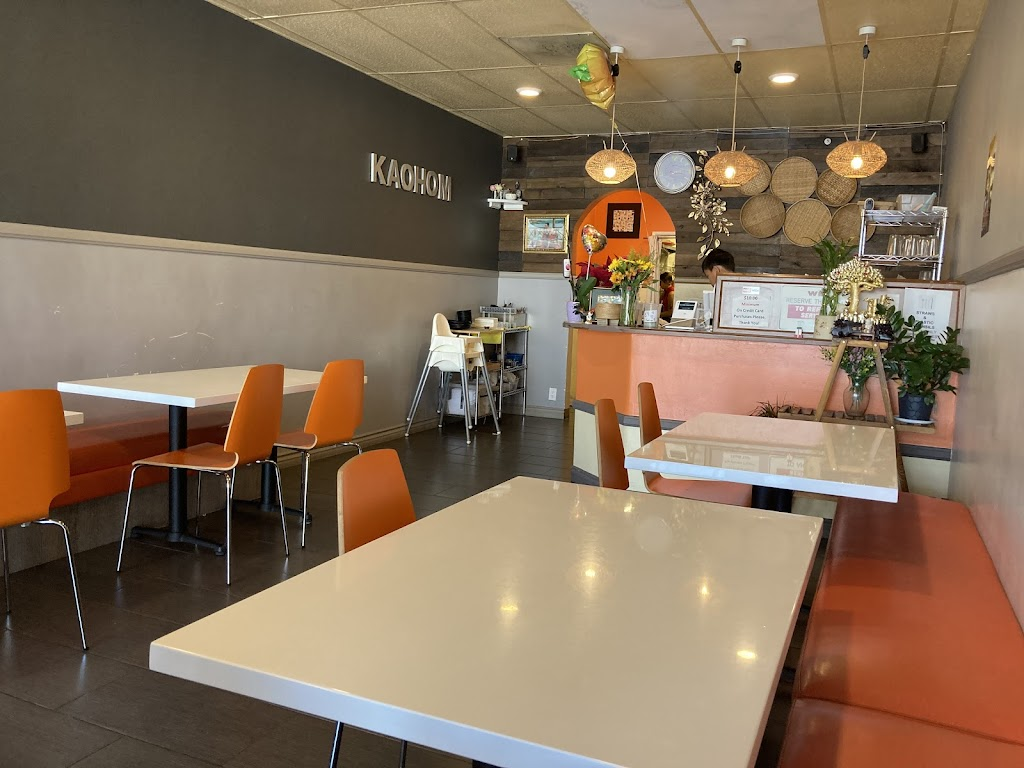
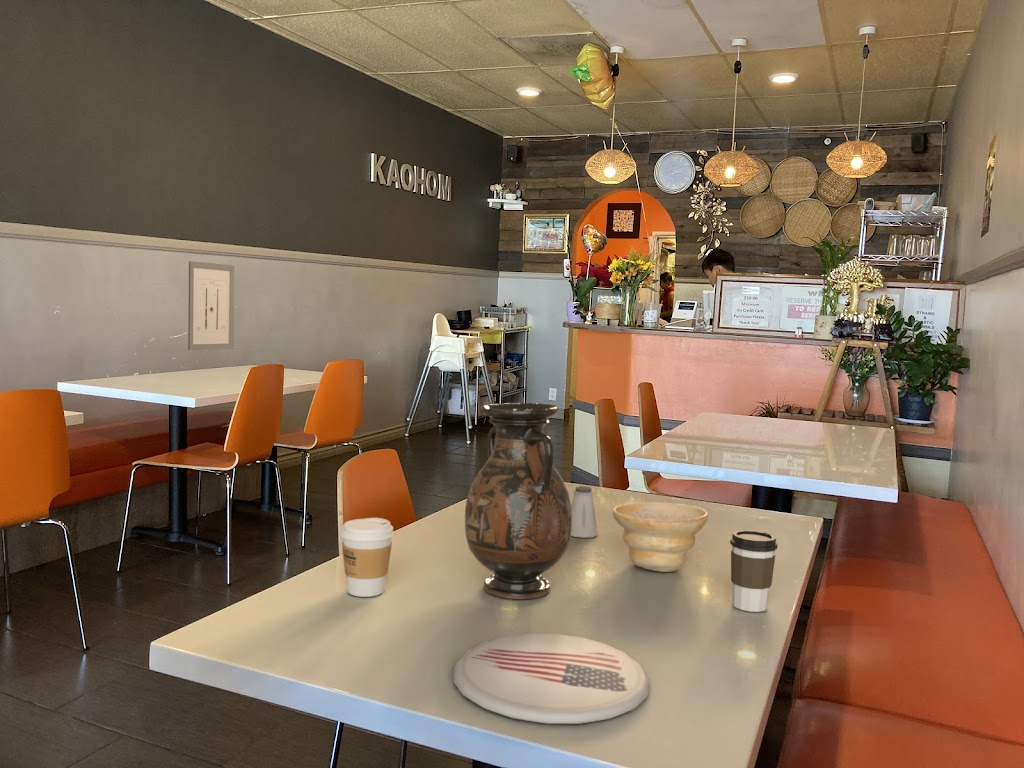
+ coffee cup [339,517,394,598]
+ plate [452,632,651,725]
+ coffee cup [729,529,778,613]
+ wall art [187,260,235,351]
+ bowl [612,501,709,573]
+ saltshaker [571,485,599,539]
+ vase [464,402,572,600]
